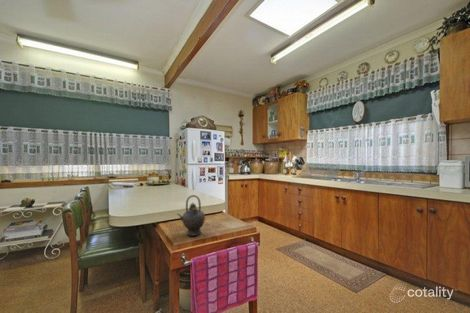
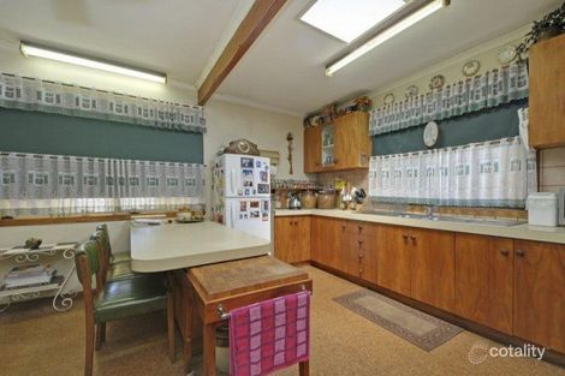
- teapot [176,194,206,237]
